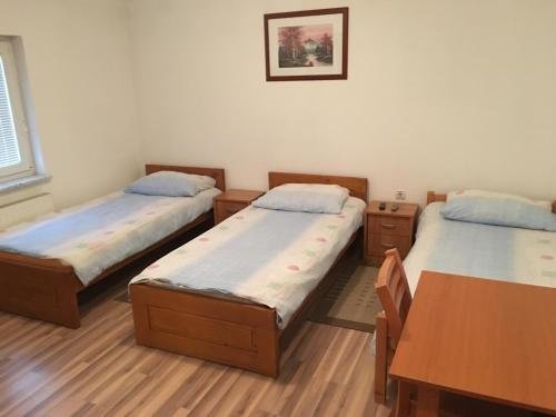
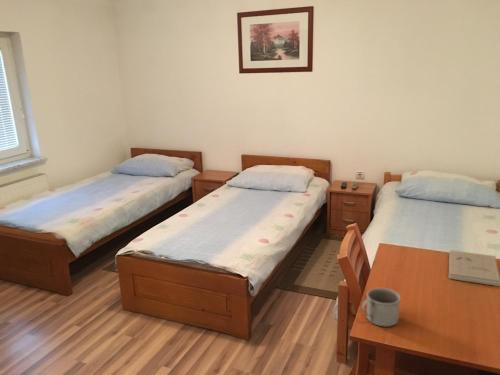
+ book [448,249,500,287]
+ mug [361,287,402,328]
